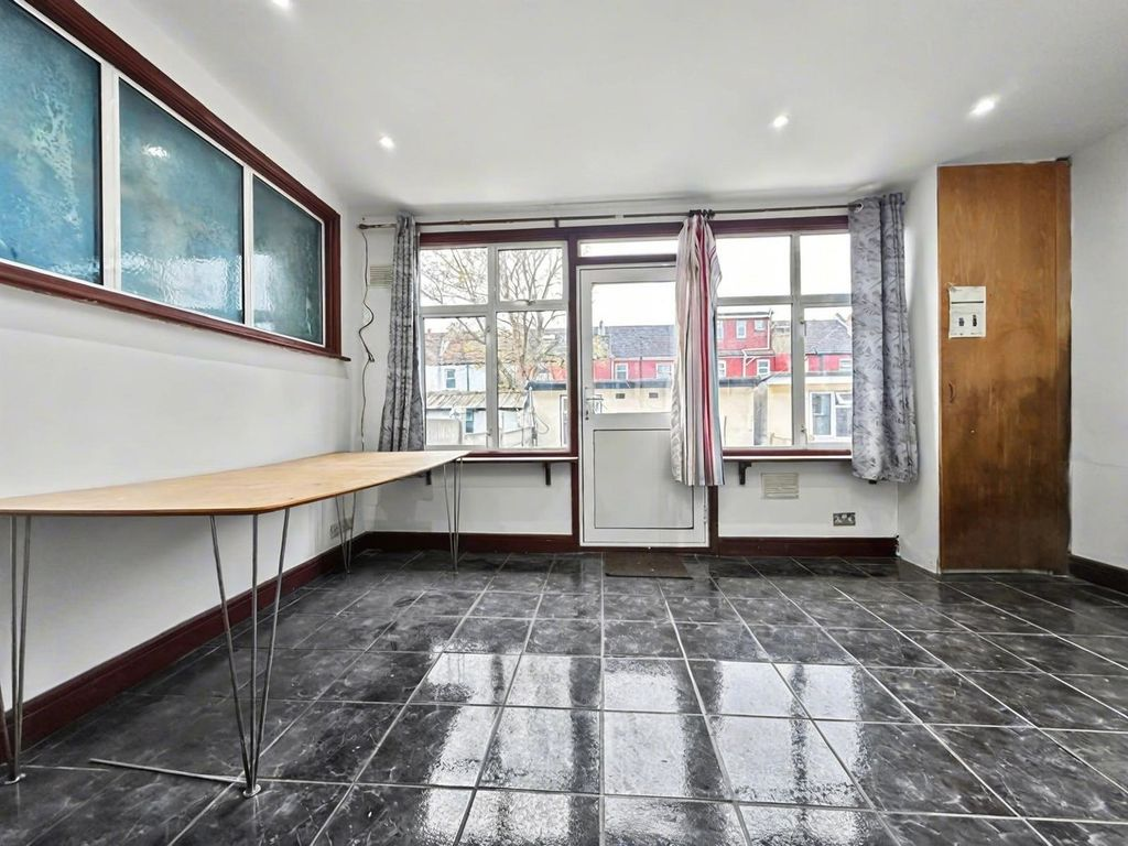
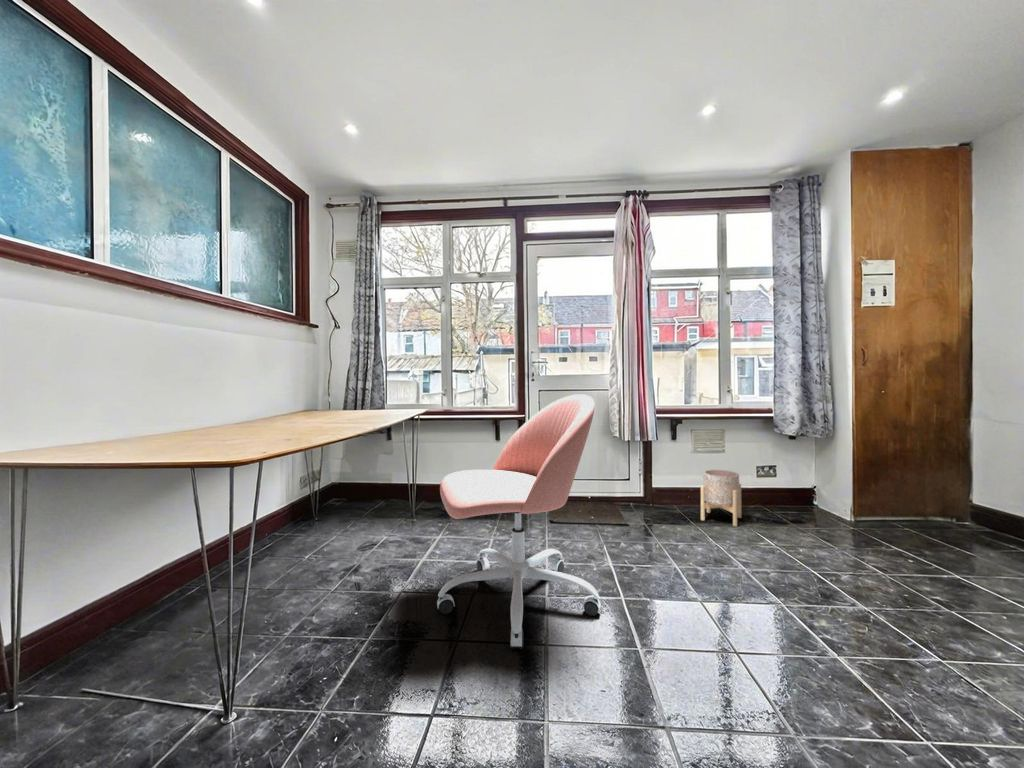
+ office chair [436,393,602,650]
+ planter [700,469,742,527]
